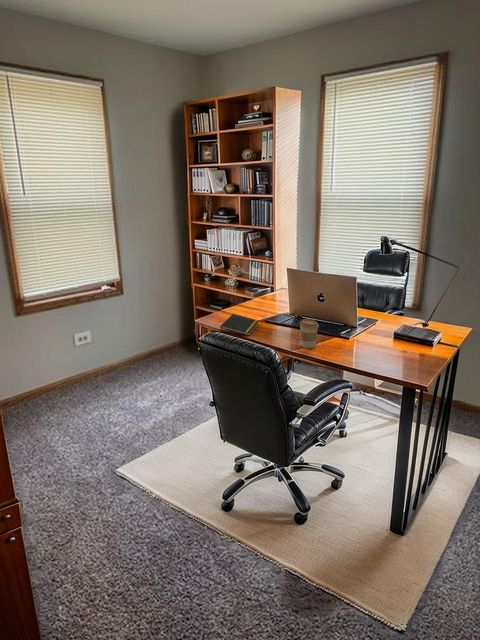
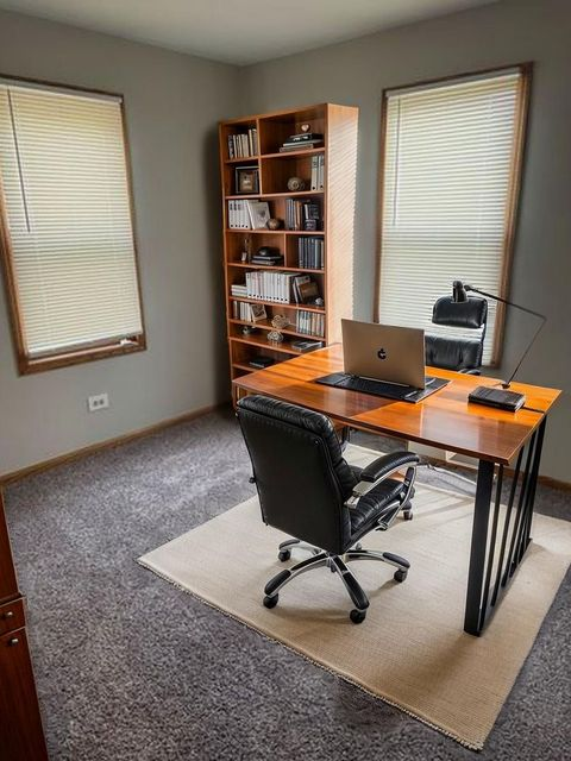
- notepad [219,313,260,337]
- coffee cup [299,318,320,349]
